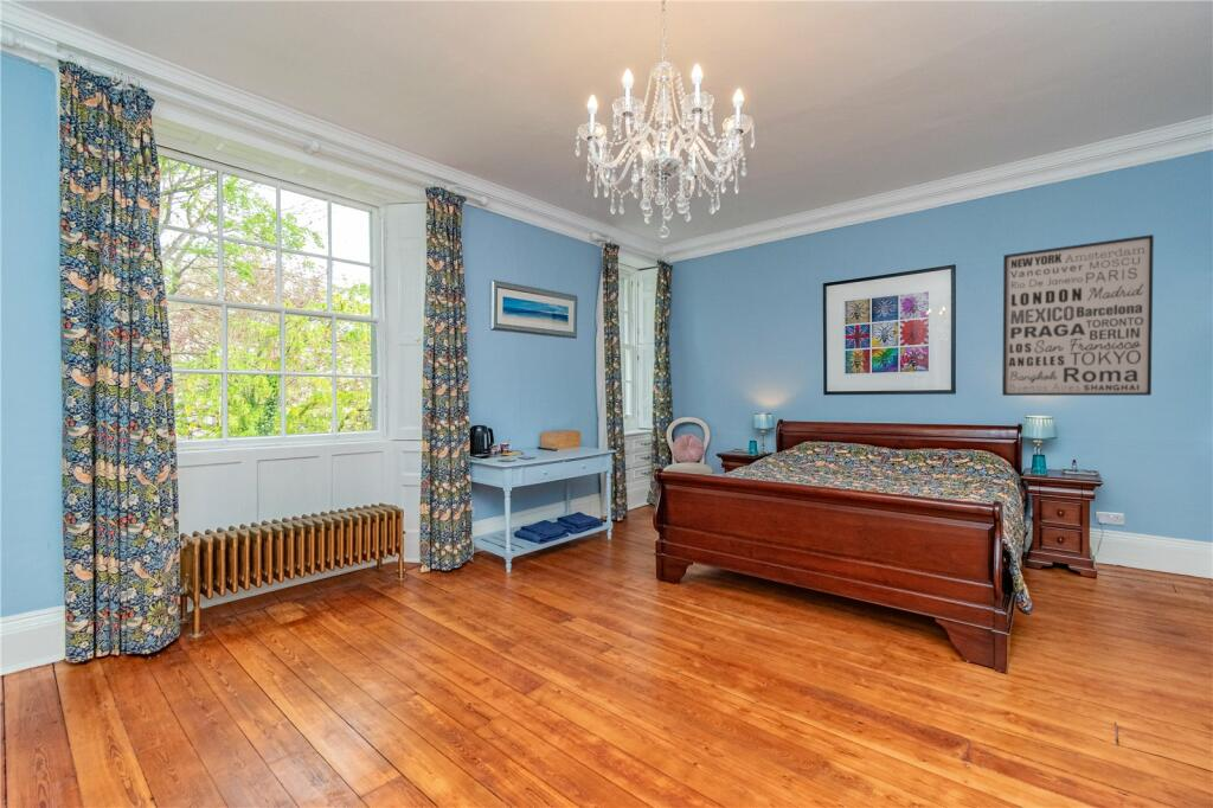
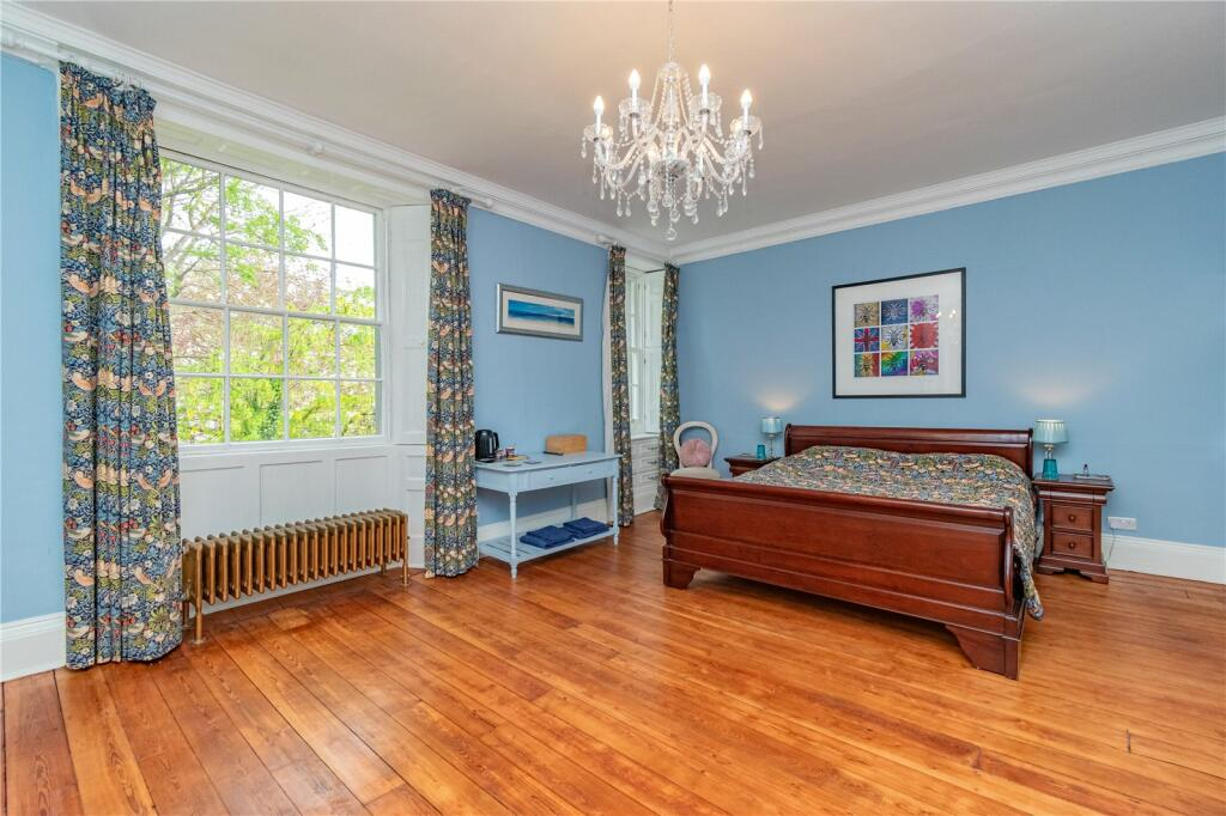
- wall art [1001,233,1155,397]
